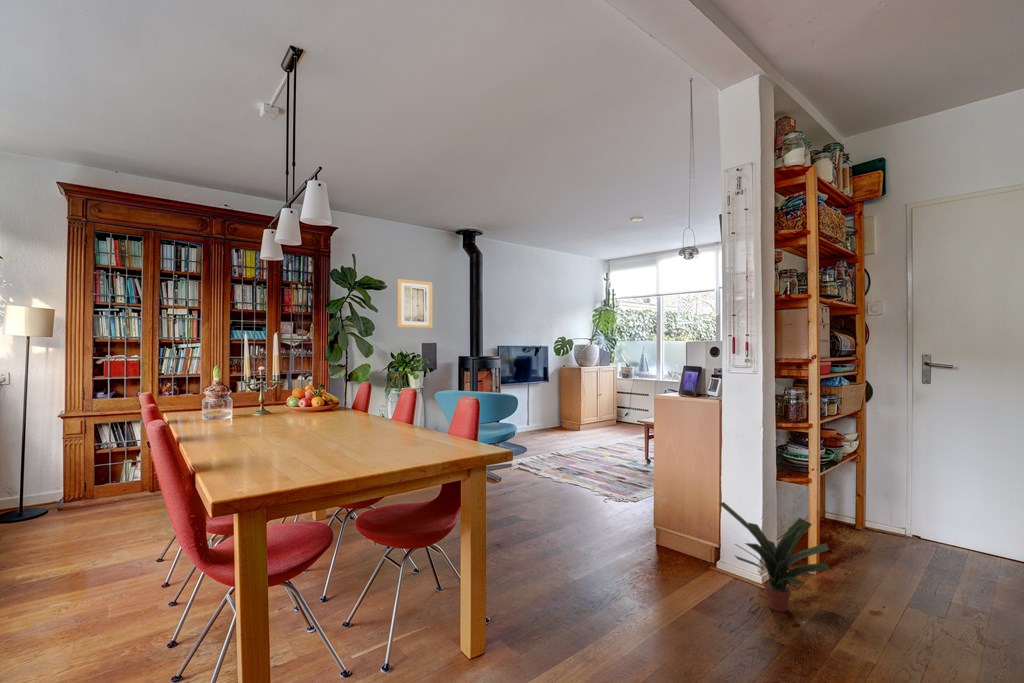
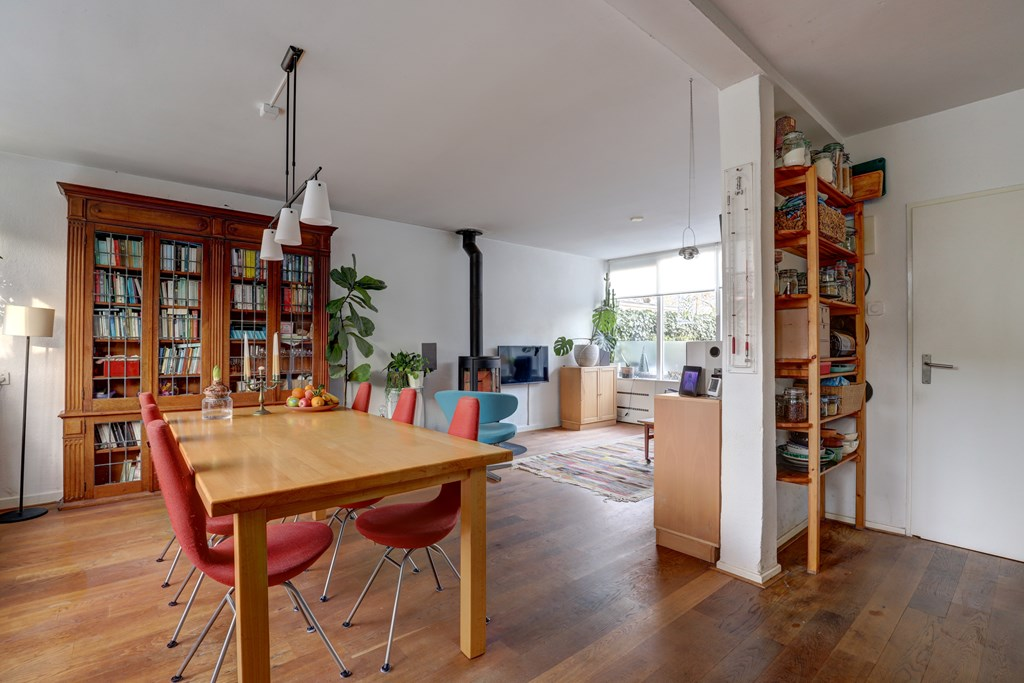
- potted plant [718,501,831,613]
- wall art [397,278,433,329]
